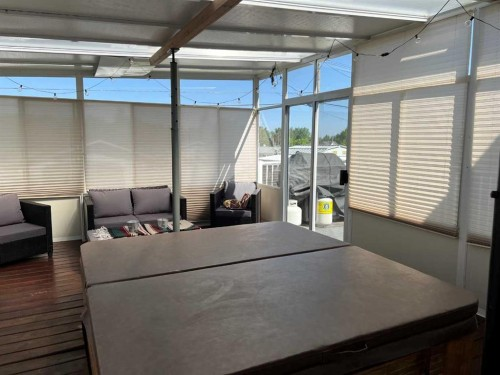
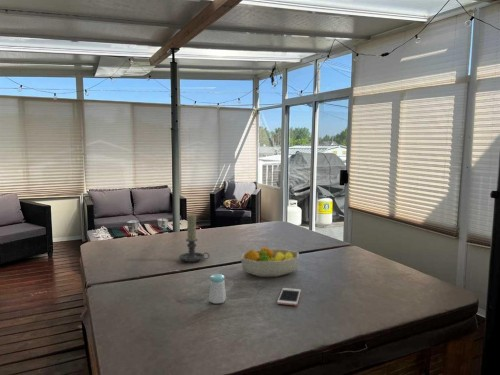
+ cell phone [276,287,302,306]
+ candle holder [178,213,210,263]
+ fruit bowl [240,246,300,278]
+ salt shaker [208,273,227,305]
